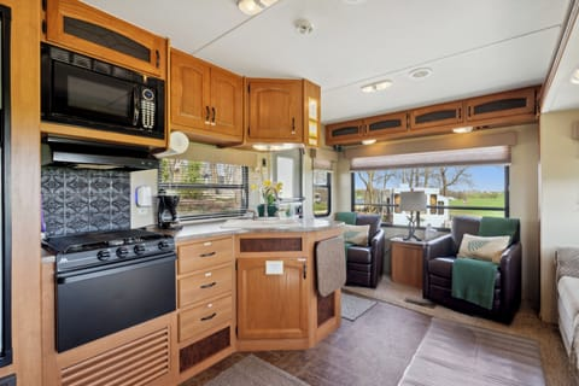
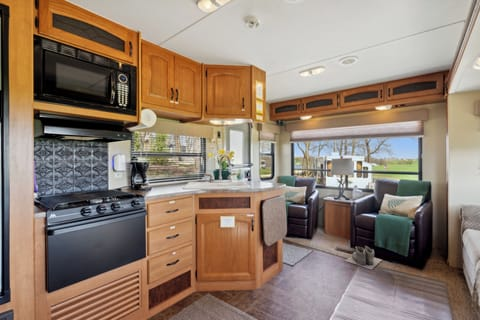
+ boots [344,245,382,270]
